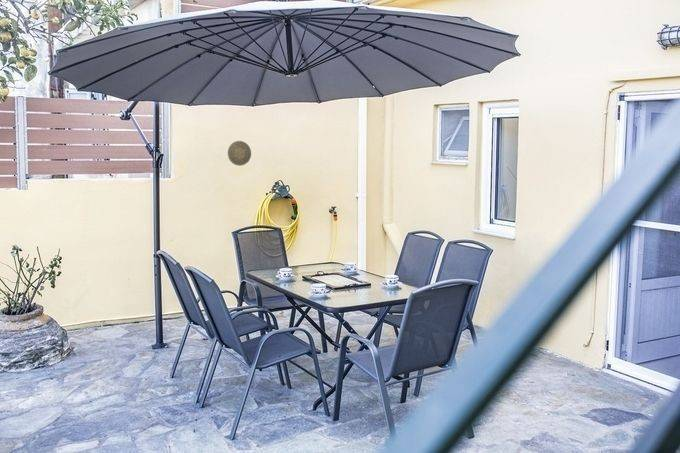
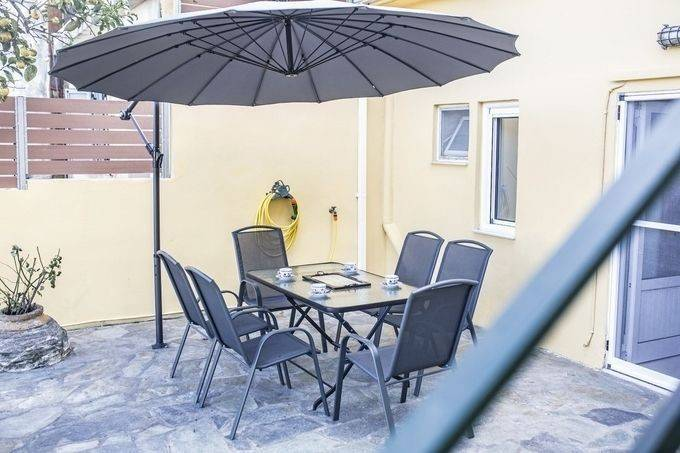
- decorative plate [227,140,252,167]
